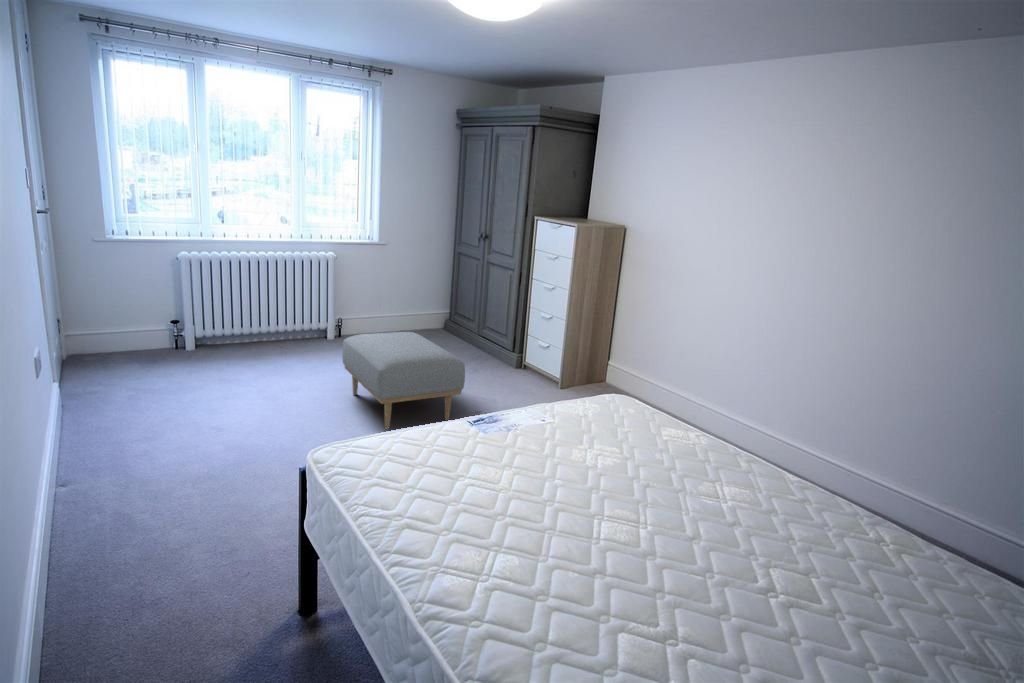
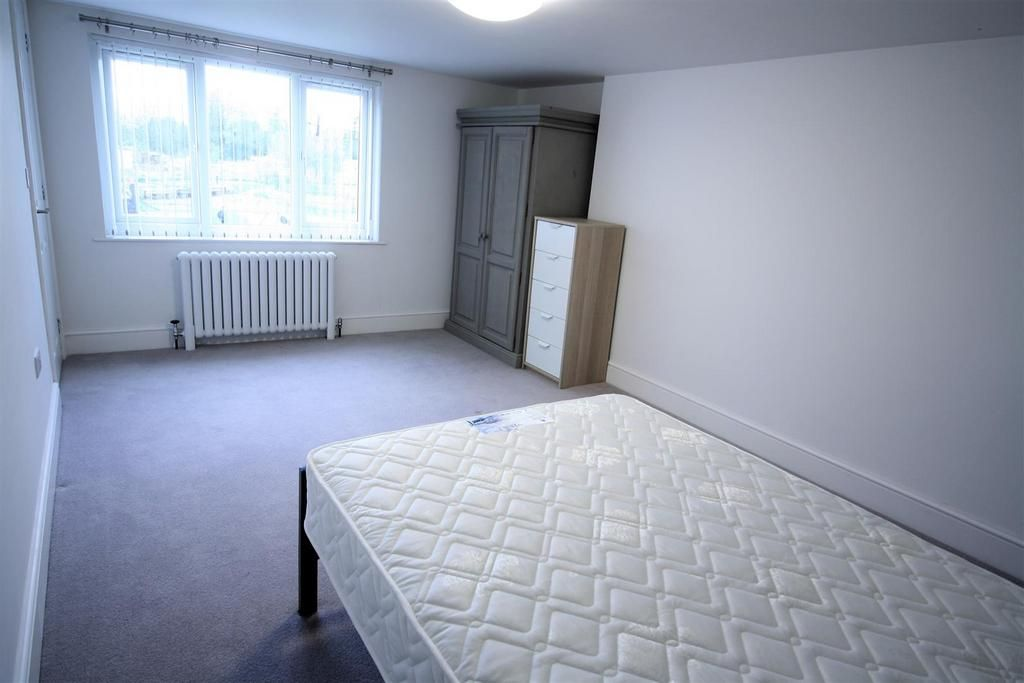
- ottoman [341,331,466,430]
